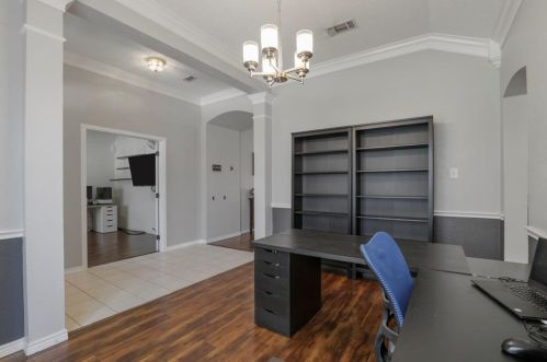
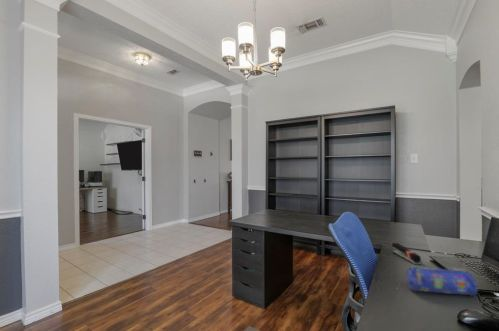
+ stapler [391,242,422,266]
+ pencil case [406,266,479,297]
